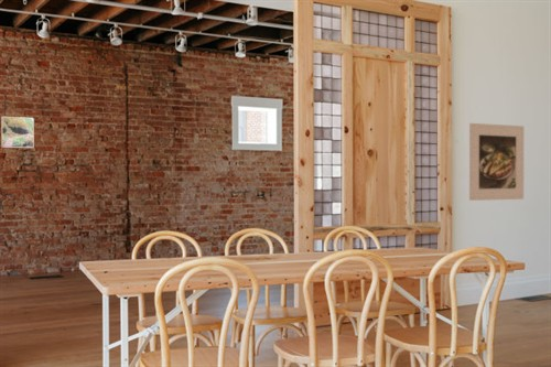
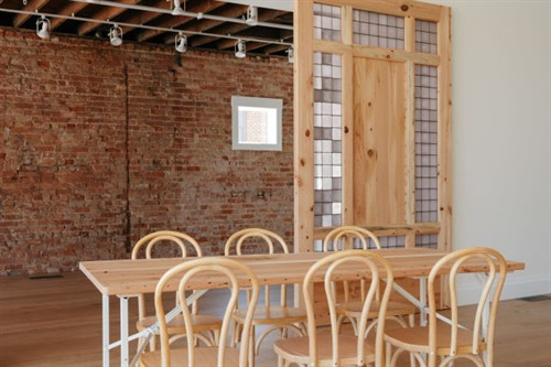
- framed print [468,122,525,202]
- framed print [0,116,35,149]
